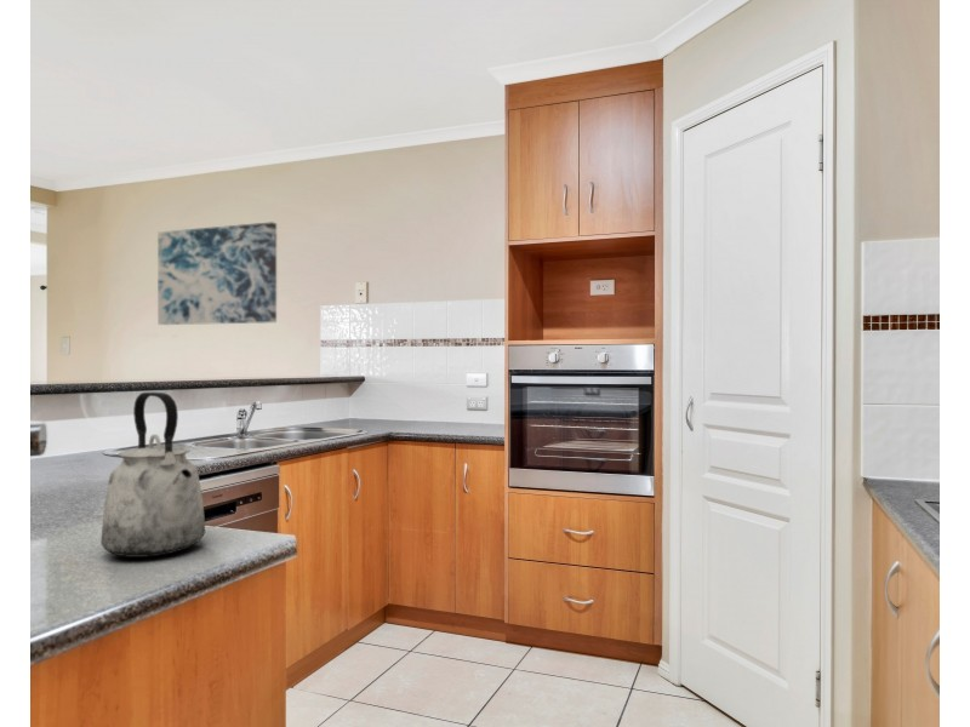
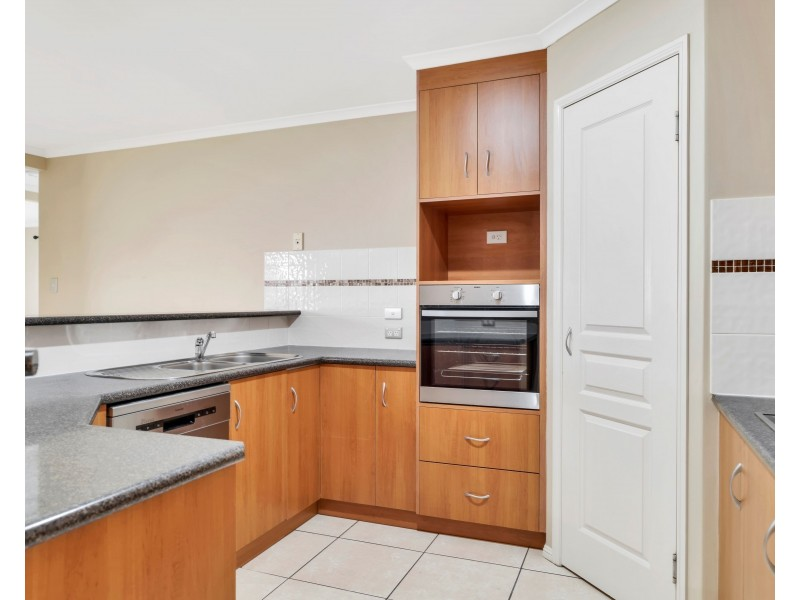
- kettle [99,391,206,559]
- wall art [156,221,278,326]
